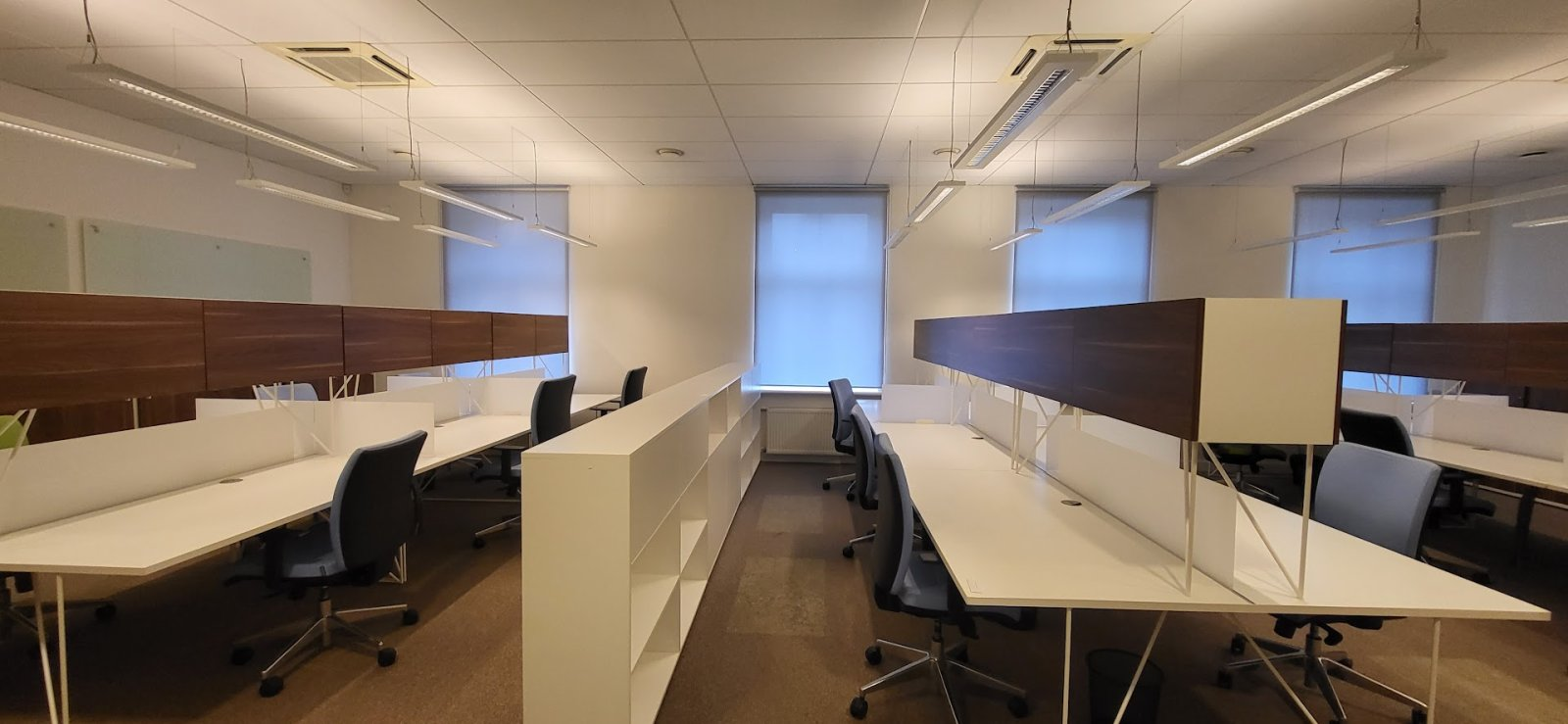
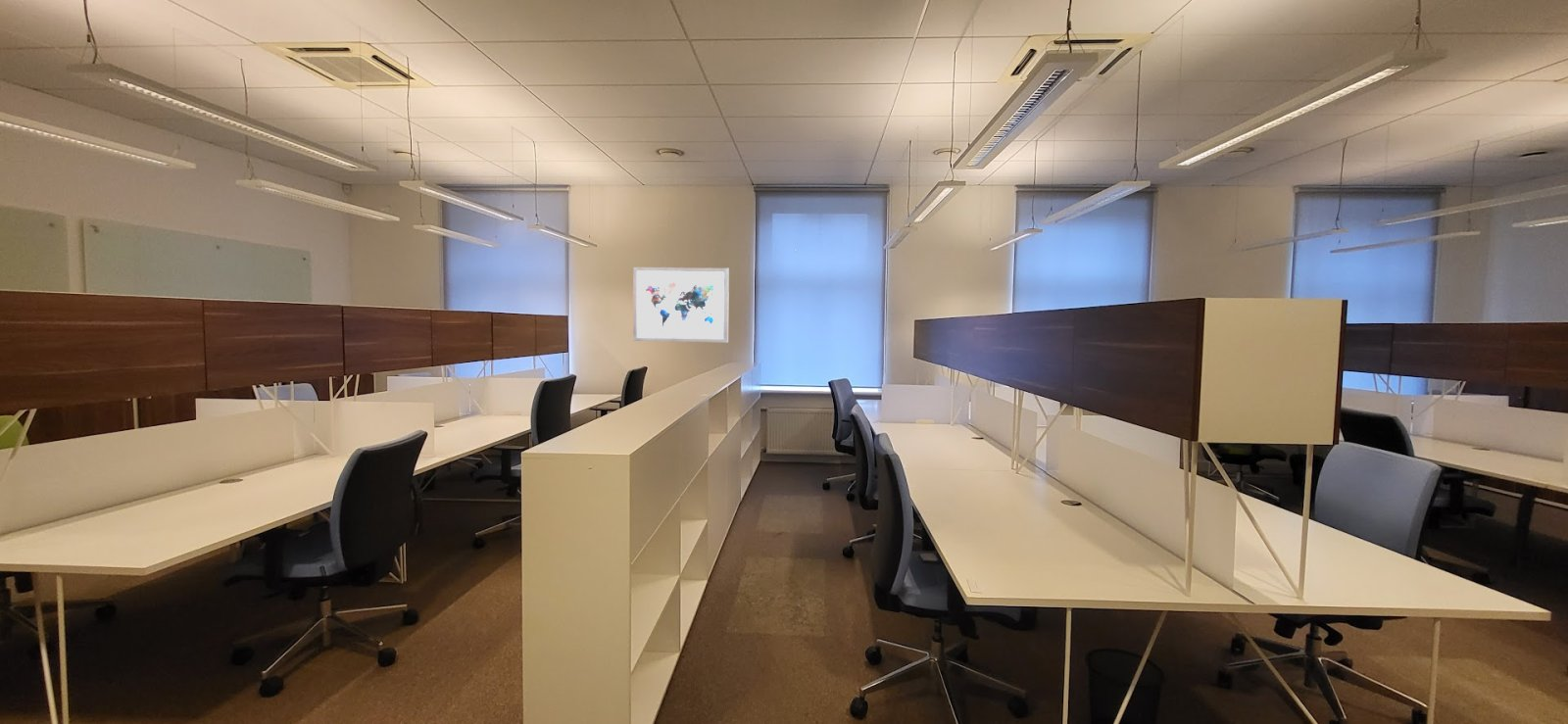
+ wall art [632,266,730,343]
